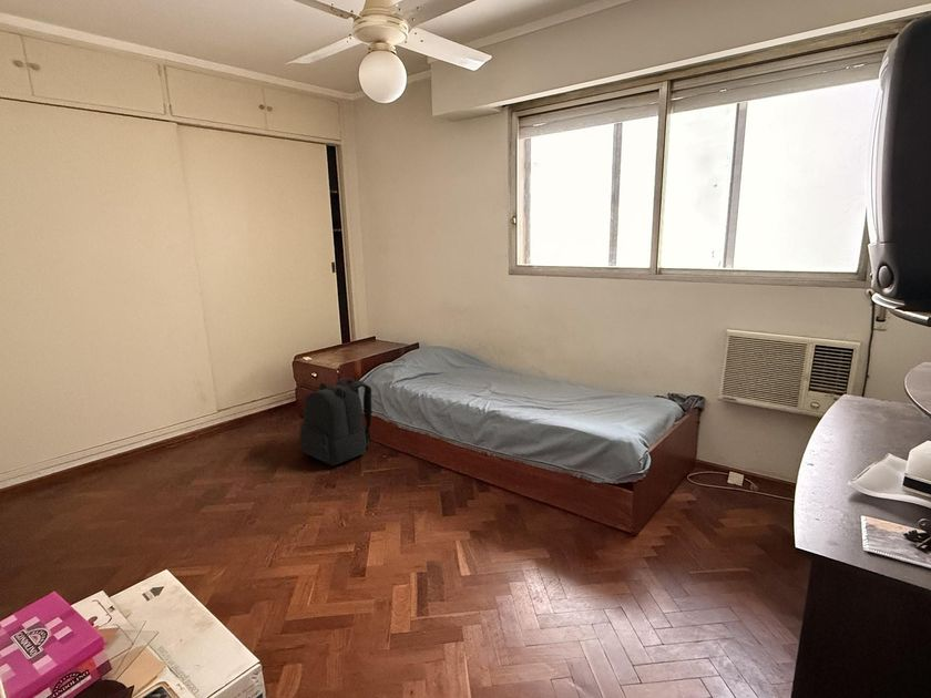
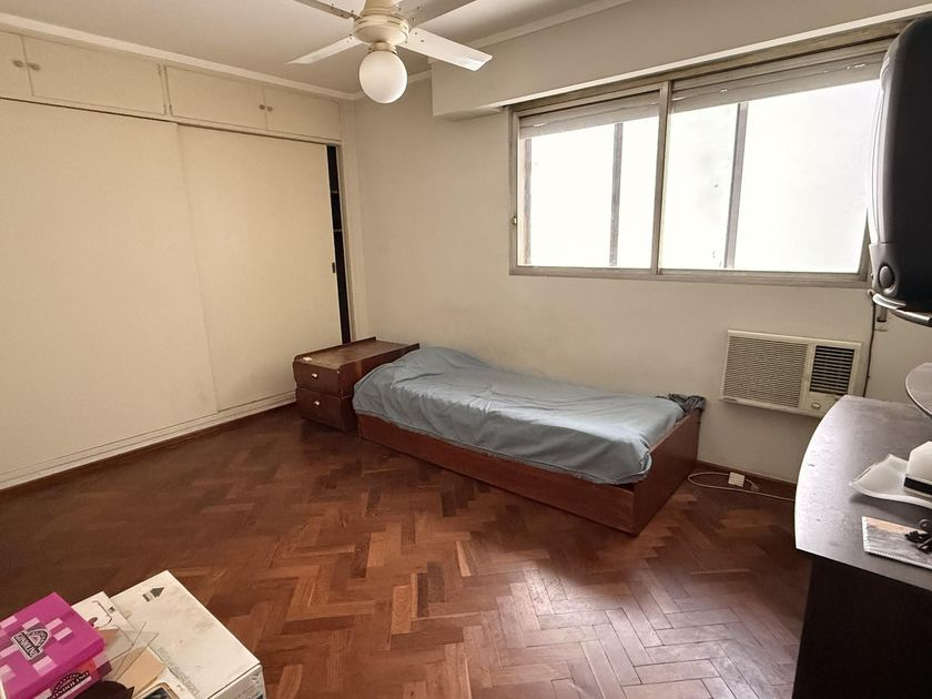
- backpack [299,377,372,466]
